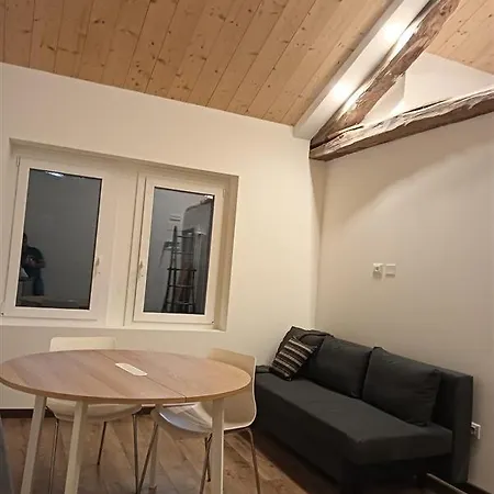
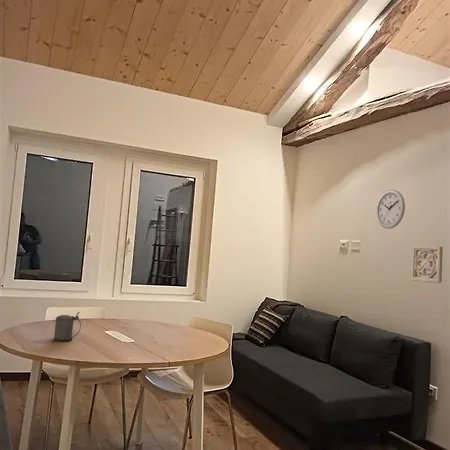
+ wall ornament [410,245,444,284]
+ wall clock [375,189,406,230]
+ beer stein [52,311,82,342]
